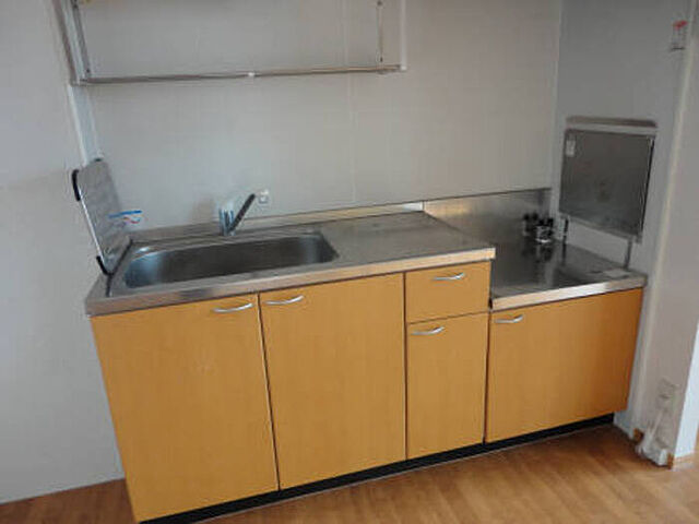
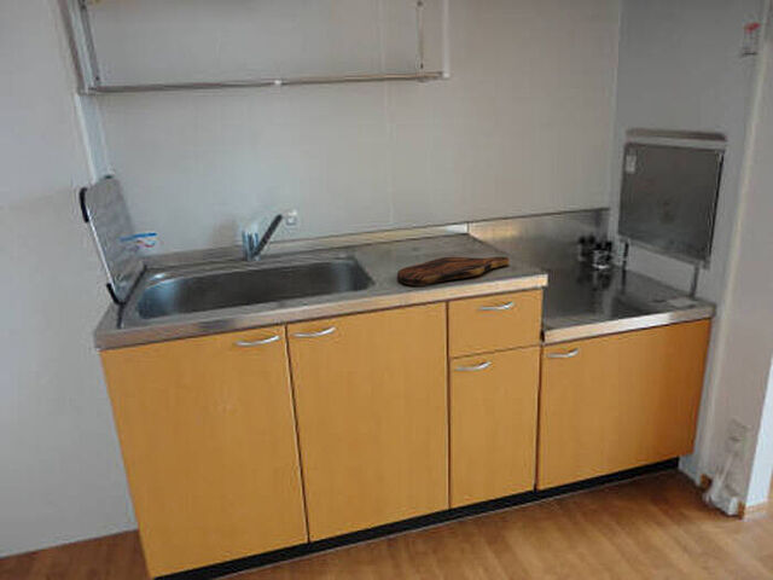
+ cutting board [396,255,511,286]
